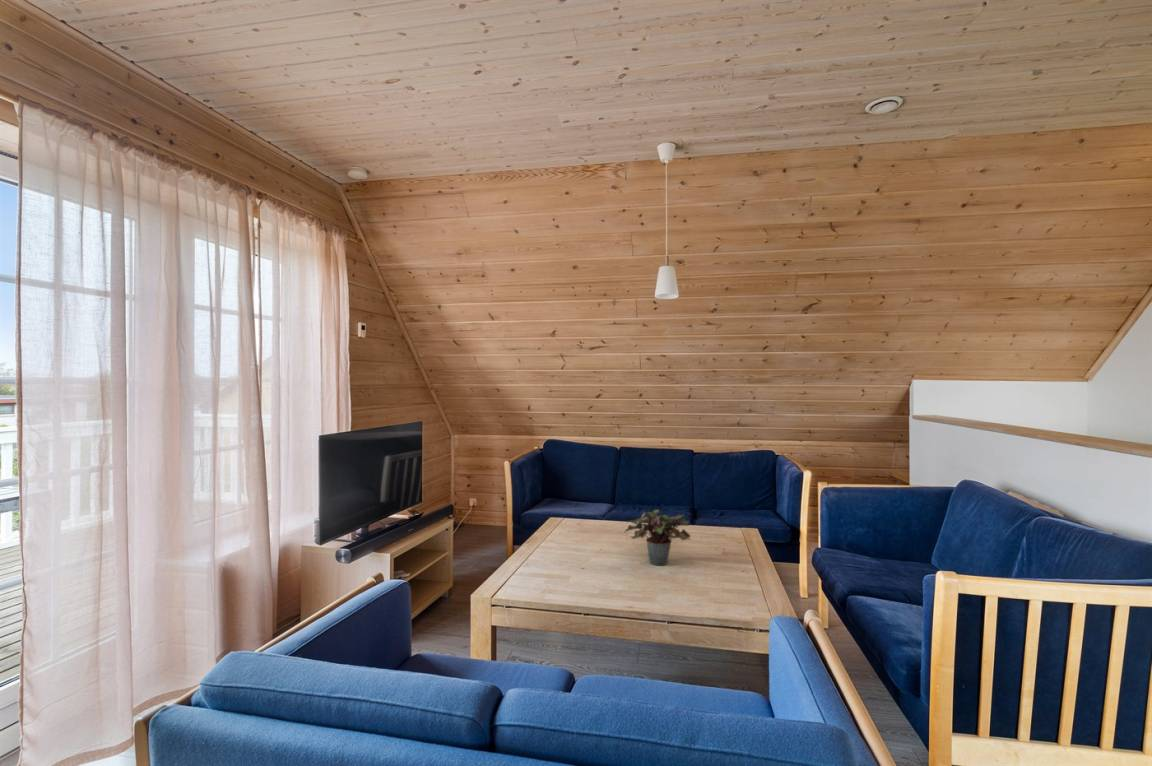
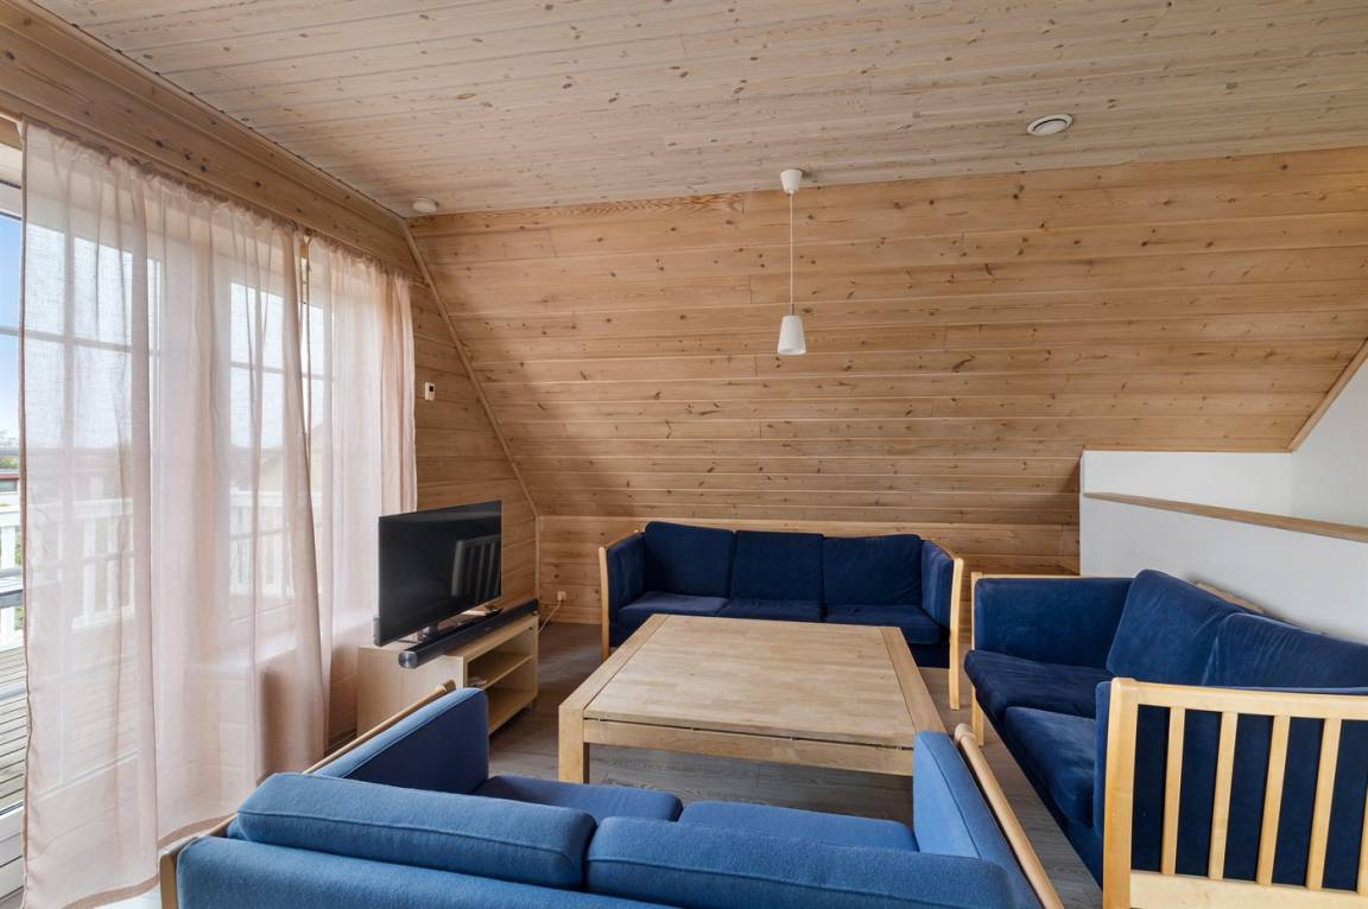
- potted plant [624,509,692,566]
